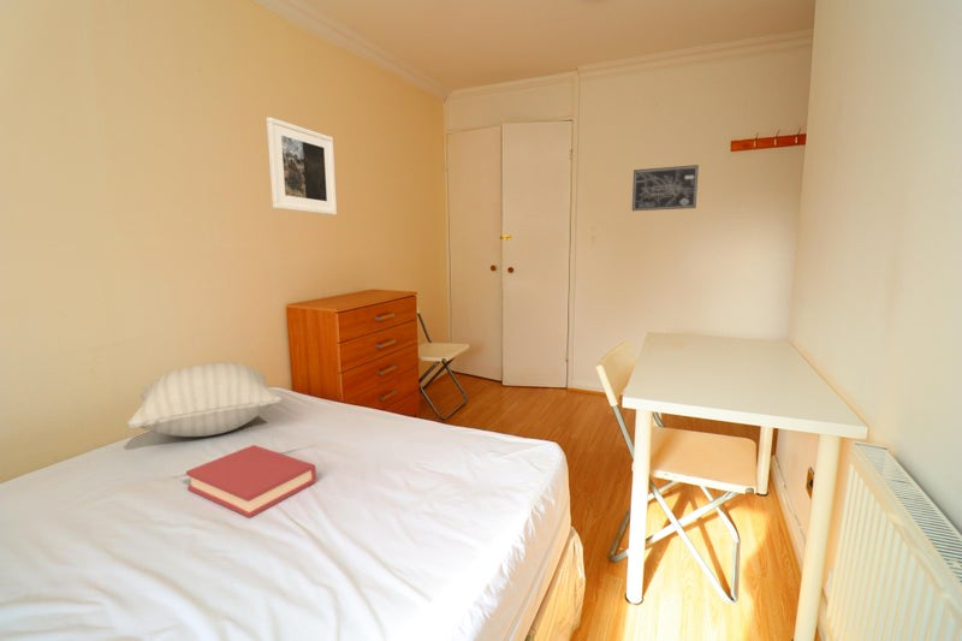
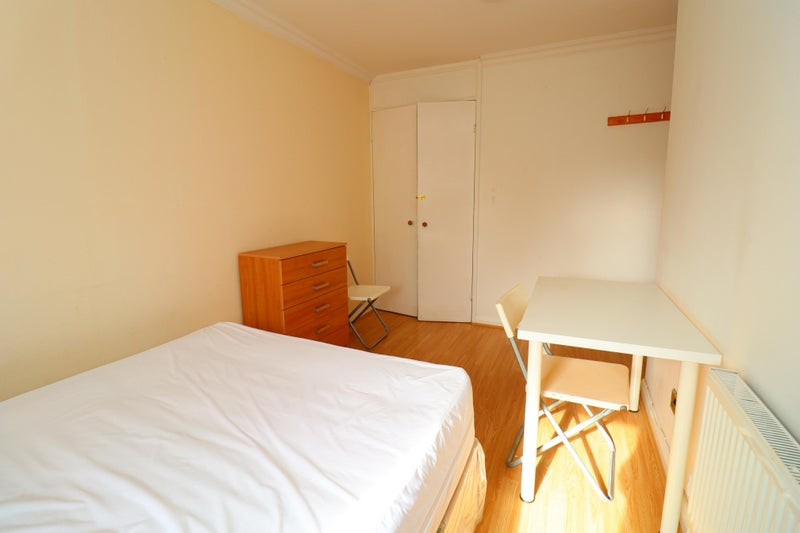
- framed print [266,115,338,216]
- wall art [631,164,700,212]
- pillow [126,361,283,438]
- hardback book [185,444,317,520]
